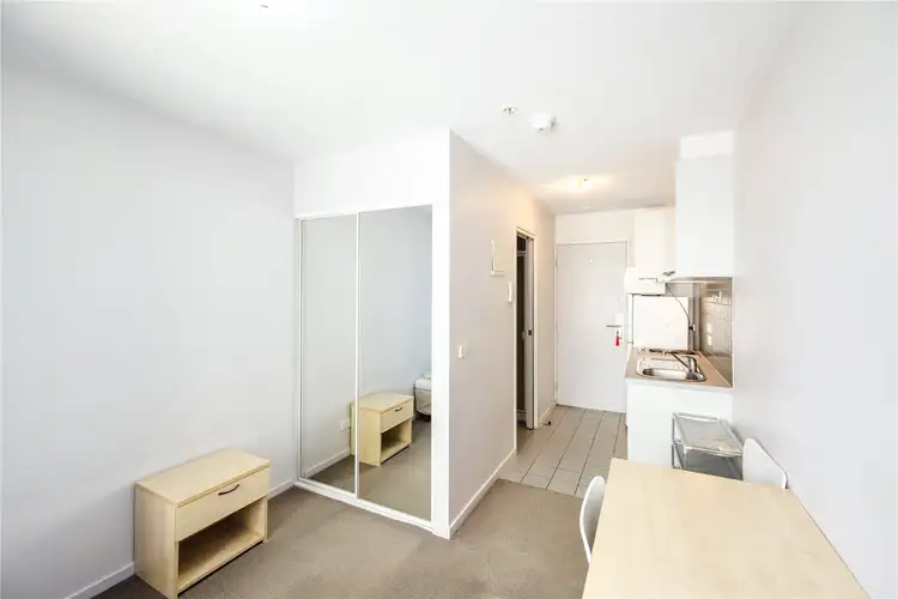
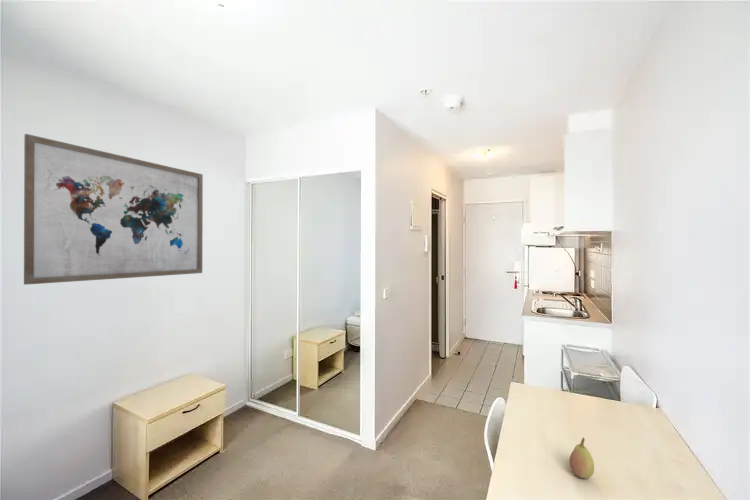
+ fruit [568,437,595,480]
+ wall art [23,133,204,286]
